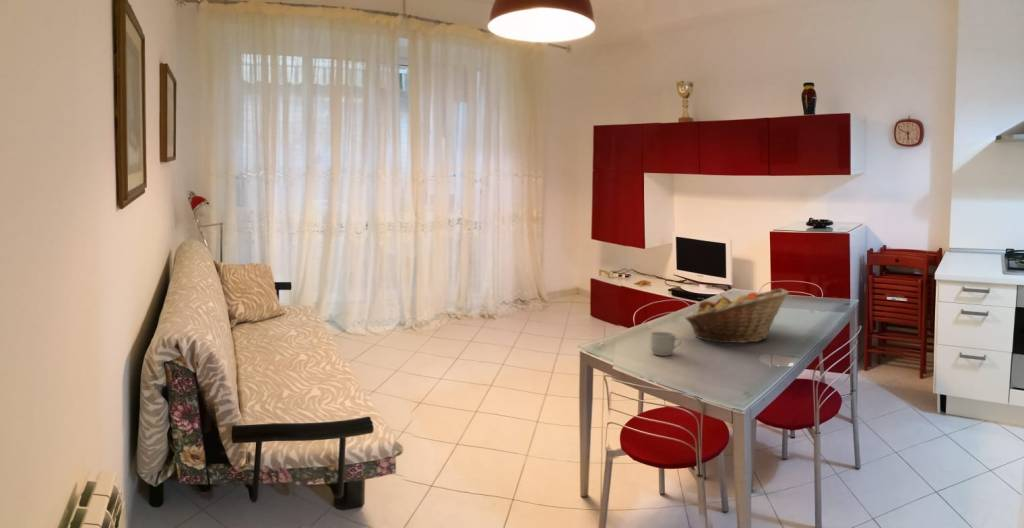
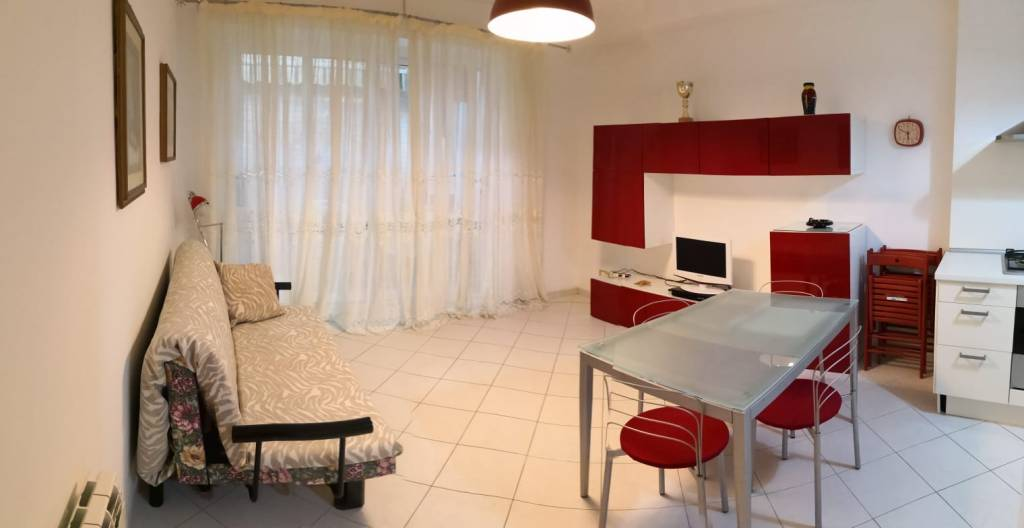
- fruit basket [684,288,790,344]
- mug [649,331,683,356]
